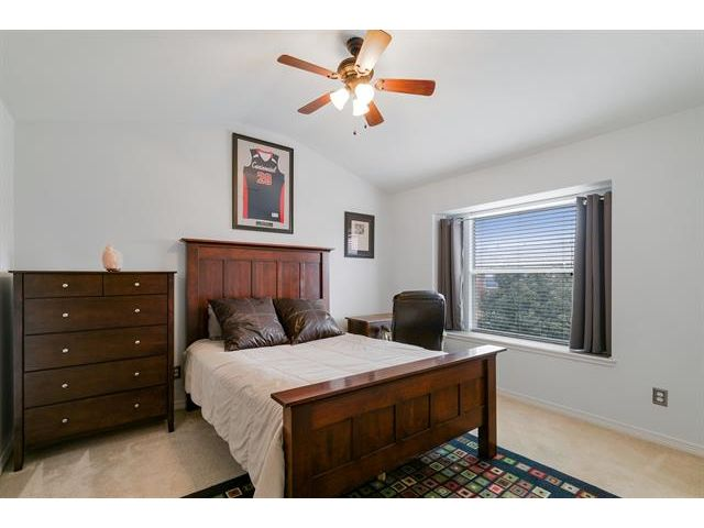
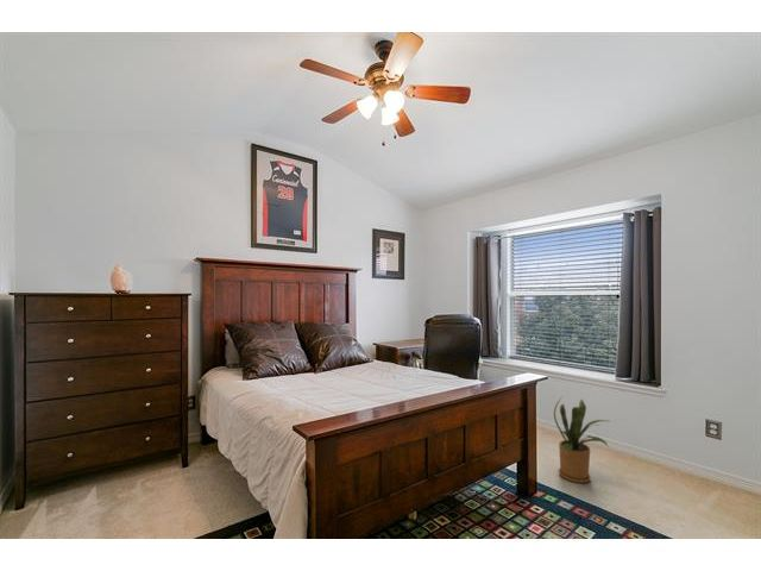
+ house plant [553,395,610,484]
